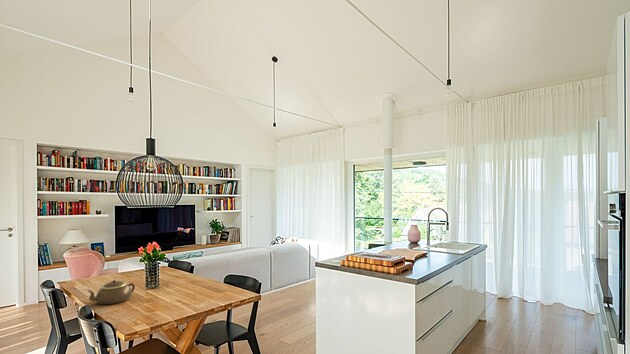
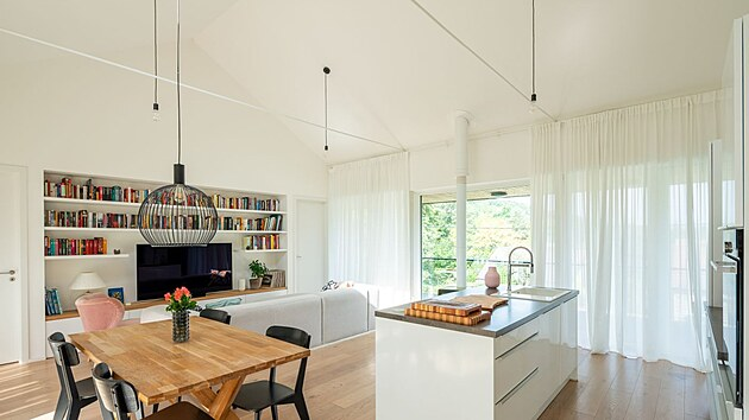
- teapot [87,279,136,305]
